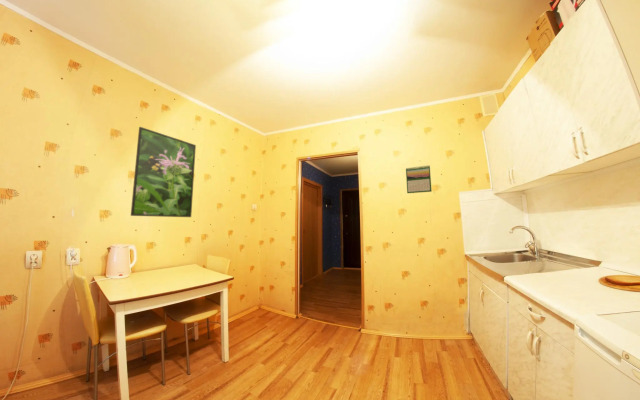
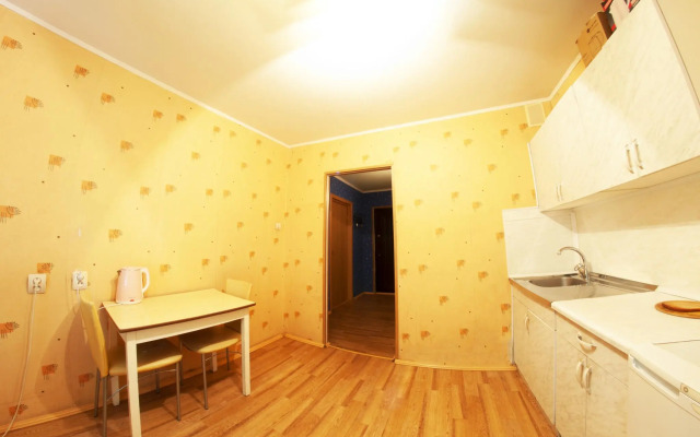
- calendar [405,164,433,194]
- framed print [130,126,197,218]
